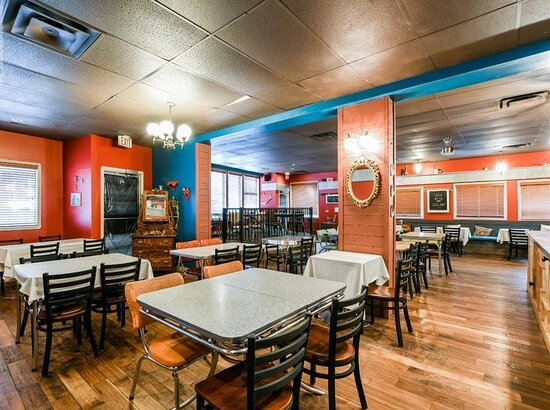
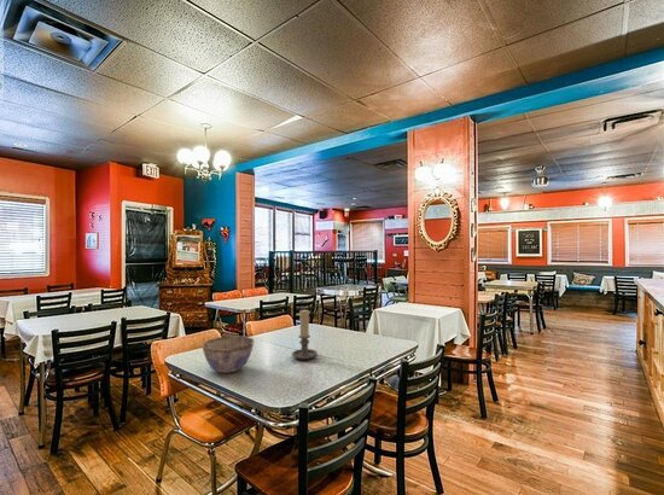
+ bowl [200,334,256,374]
+ candle holder [291,309,319,361]
